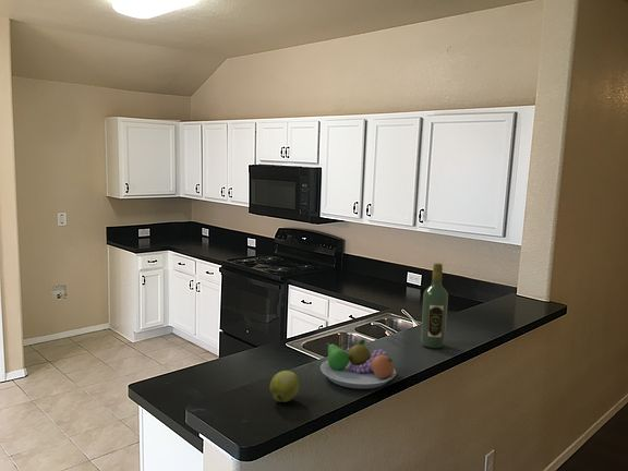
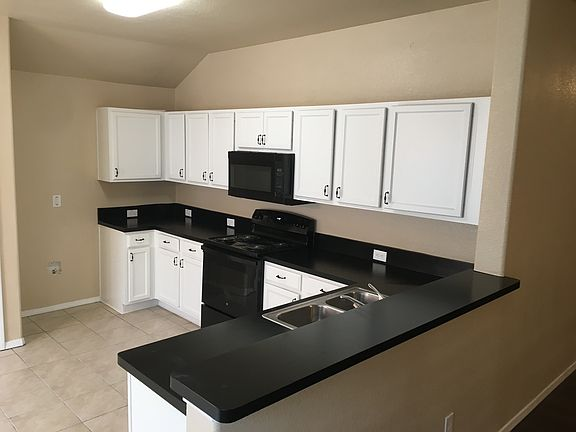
- fruit bowl [319,338,397,390]
- apple [268,370,301,403]
- wine bottle [420,262,449,349]
